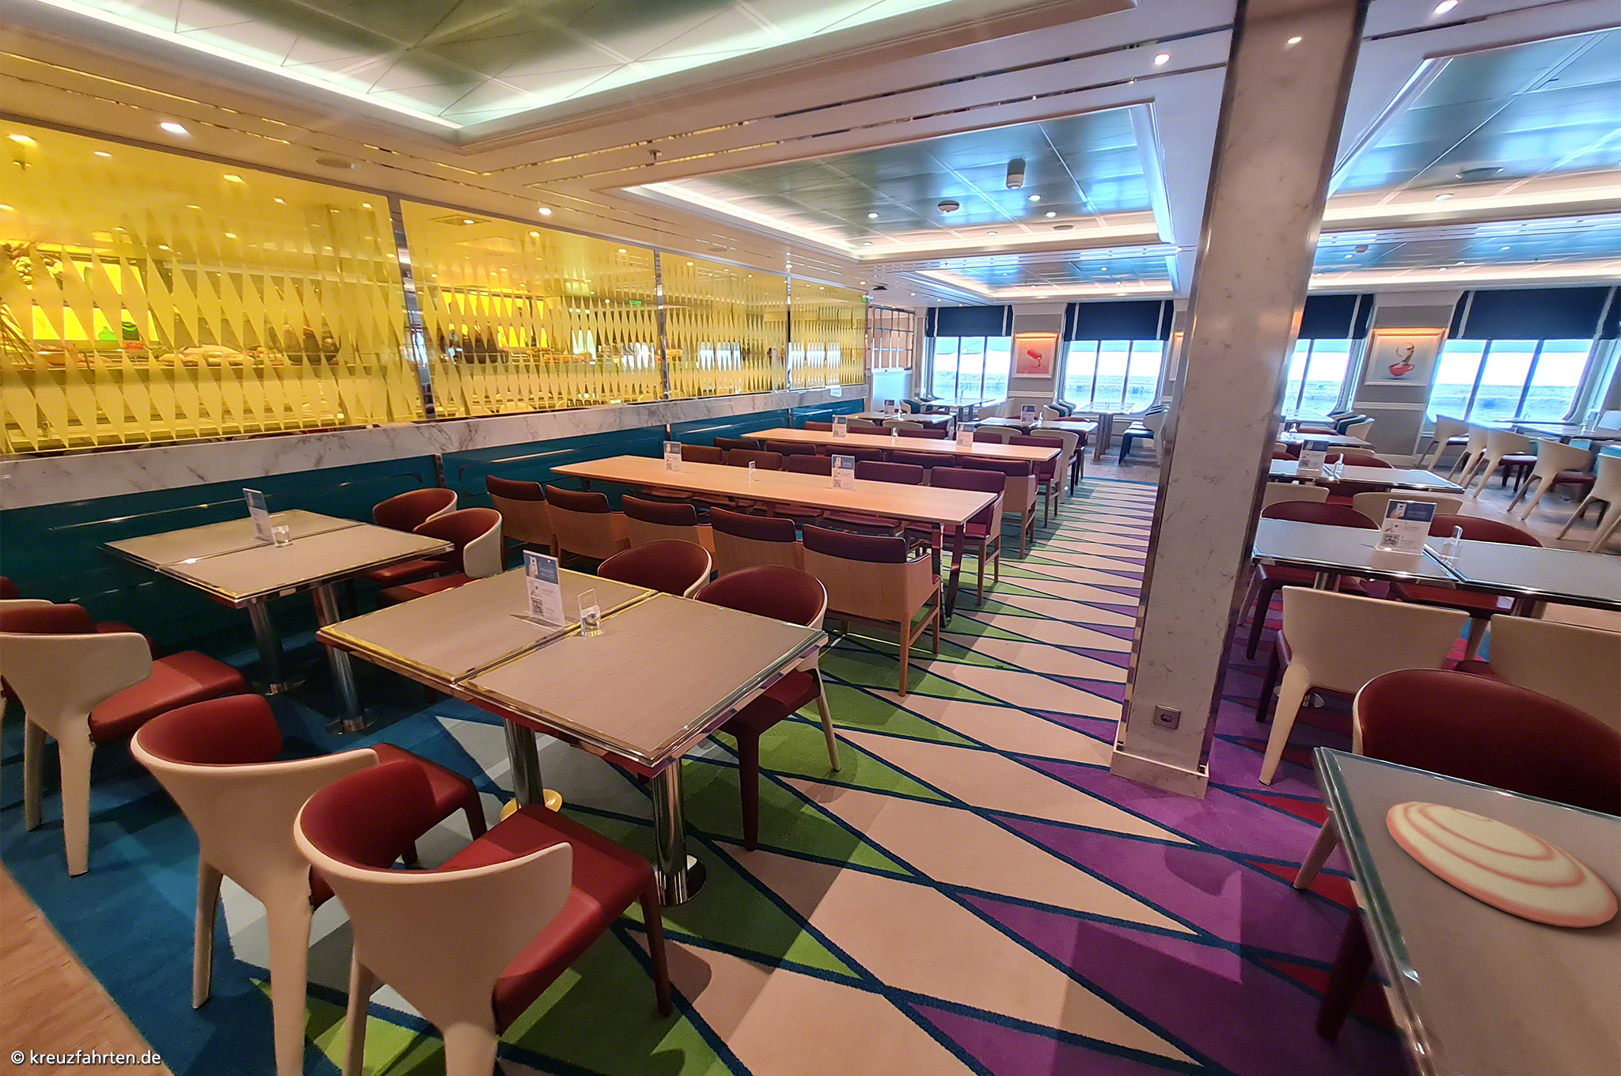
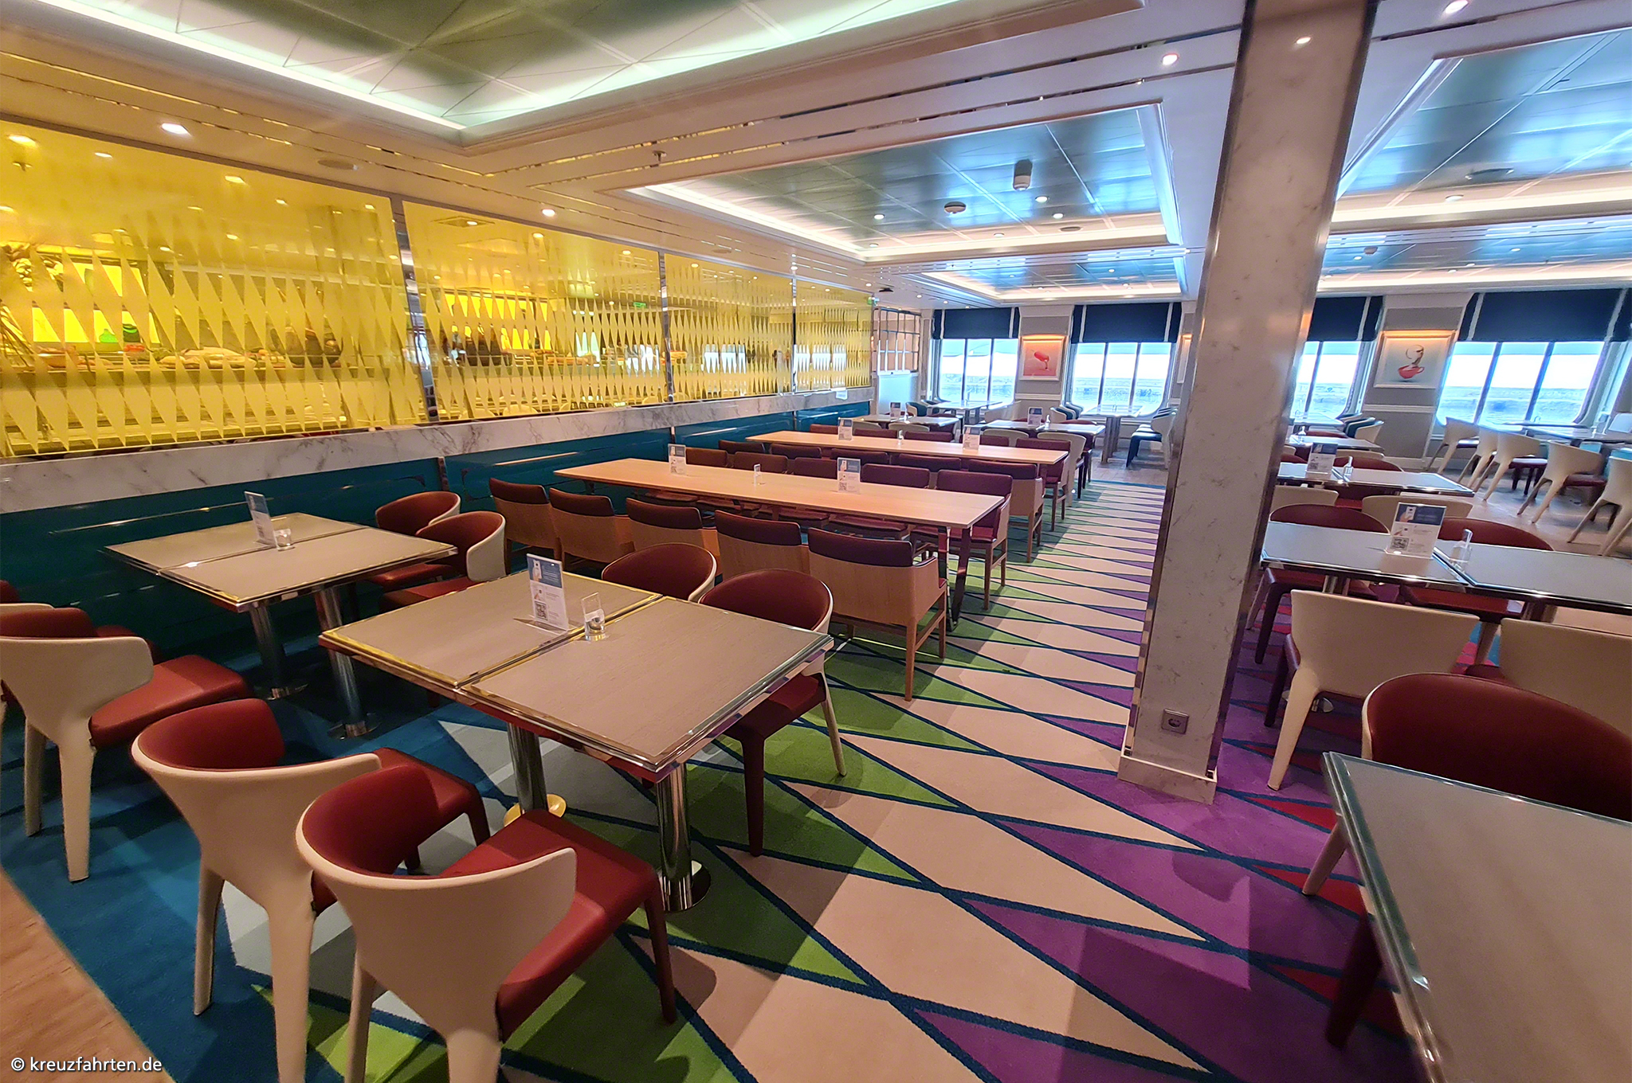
- plate [1386,801,1619,928]
